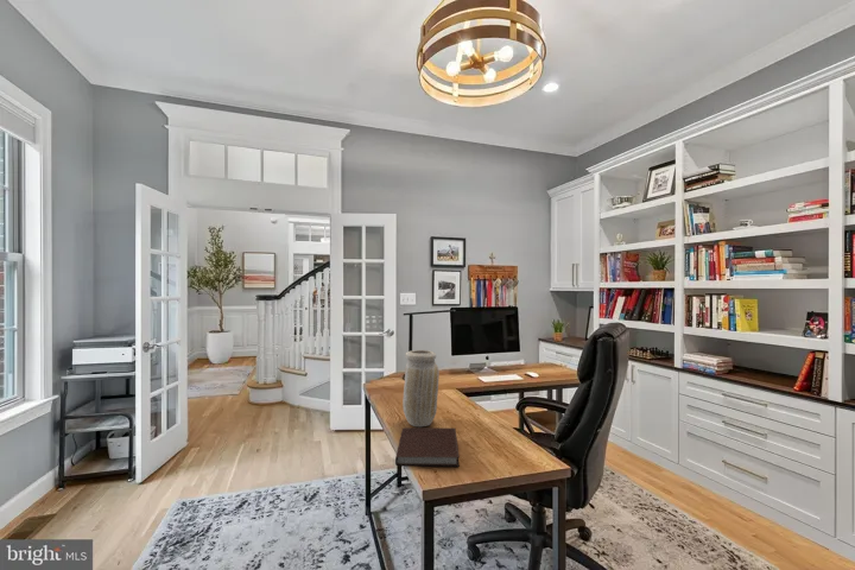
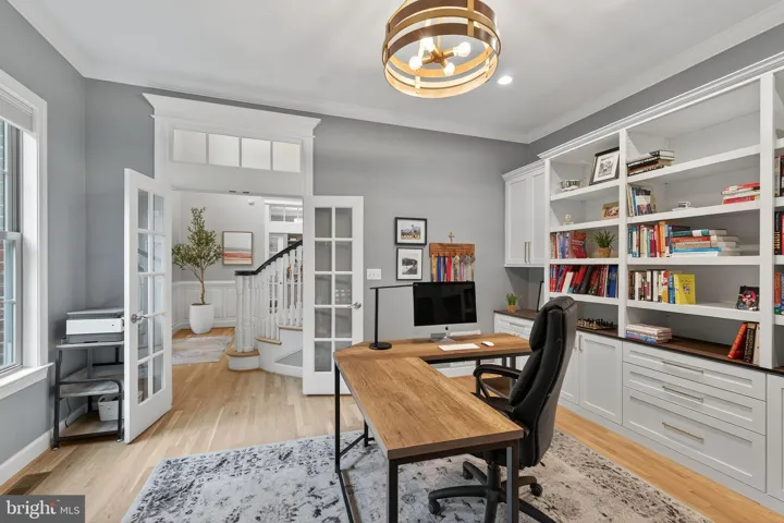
- notebook [394,426,461,468]
- vase [401,349,441,428]
